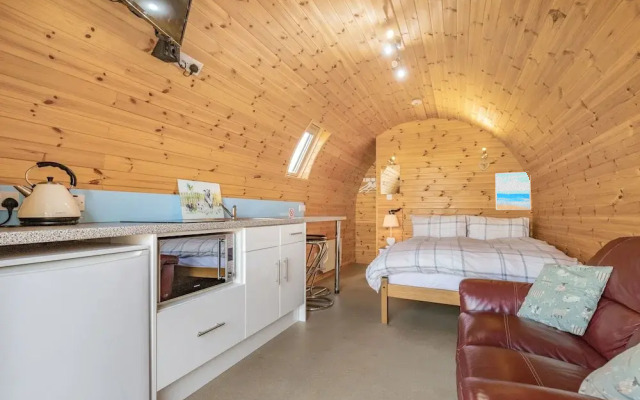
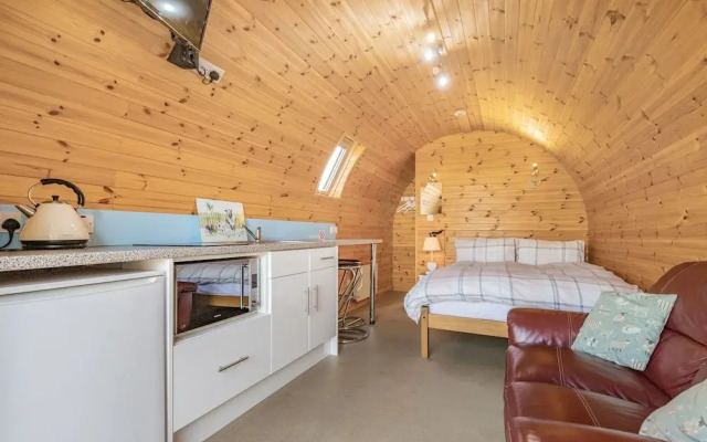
- wall art [494,171,532,211]
